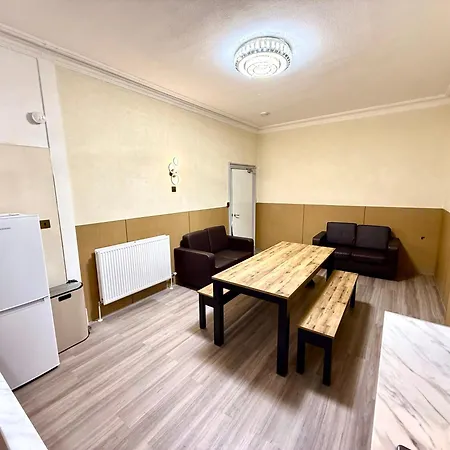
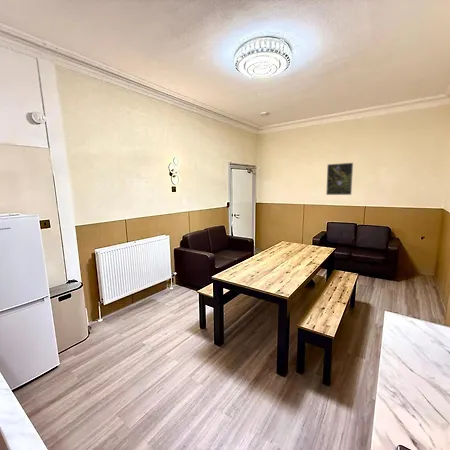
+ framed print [325,162,354,196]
